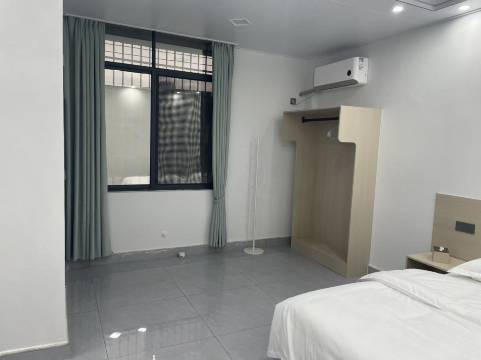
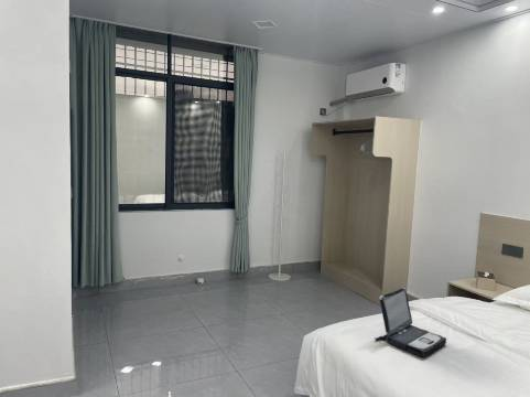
+ laptop [374,287,447,358]
